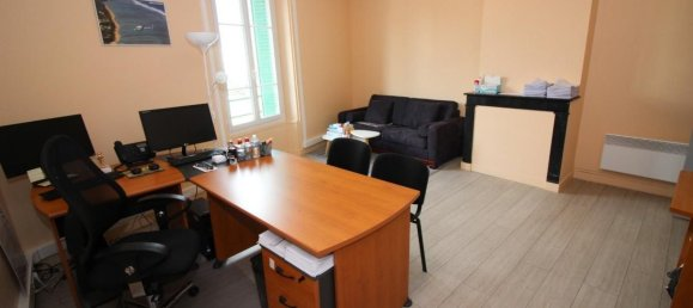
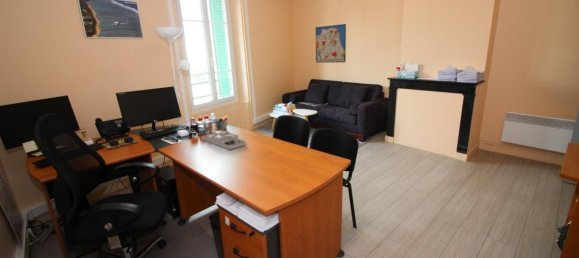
+ wall art [315,23,347,64]
+ desk organizer [201,129,247,151]
